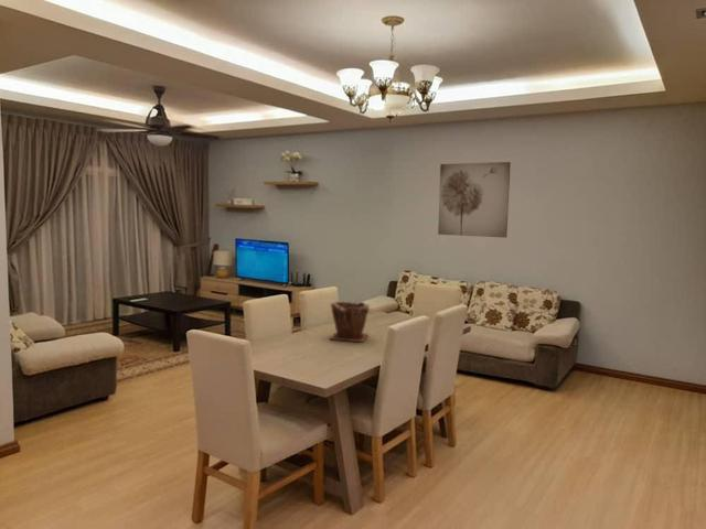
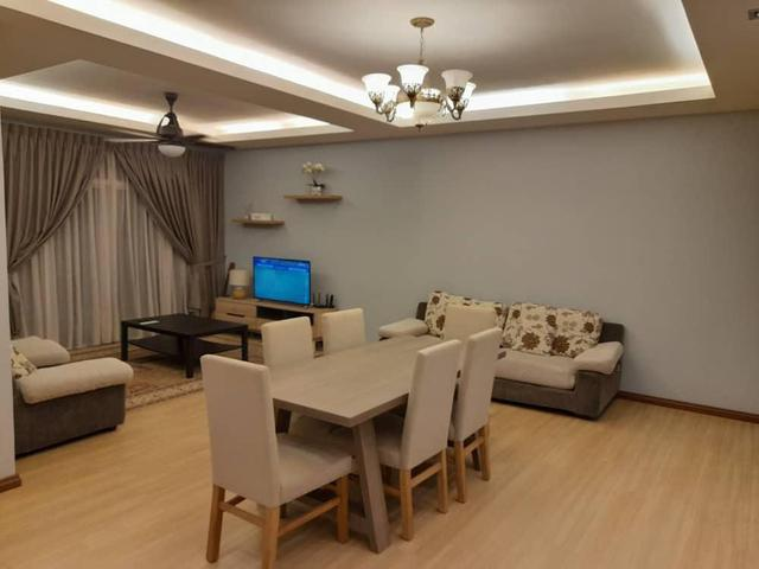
- plant pot [329,301,371,343]
- wall art [437,161,512,239]
